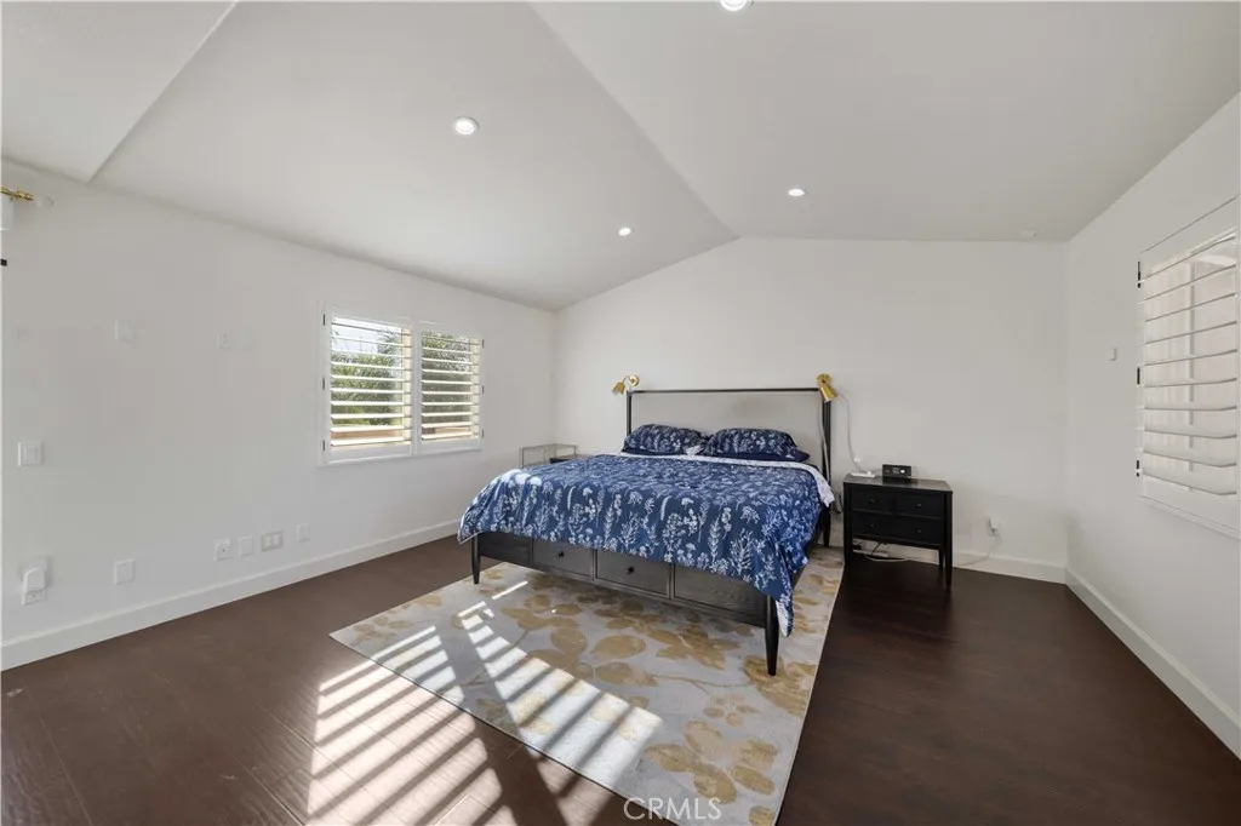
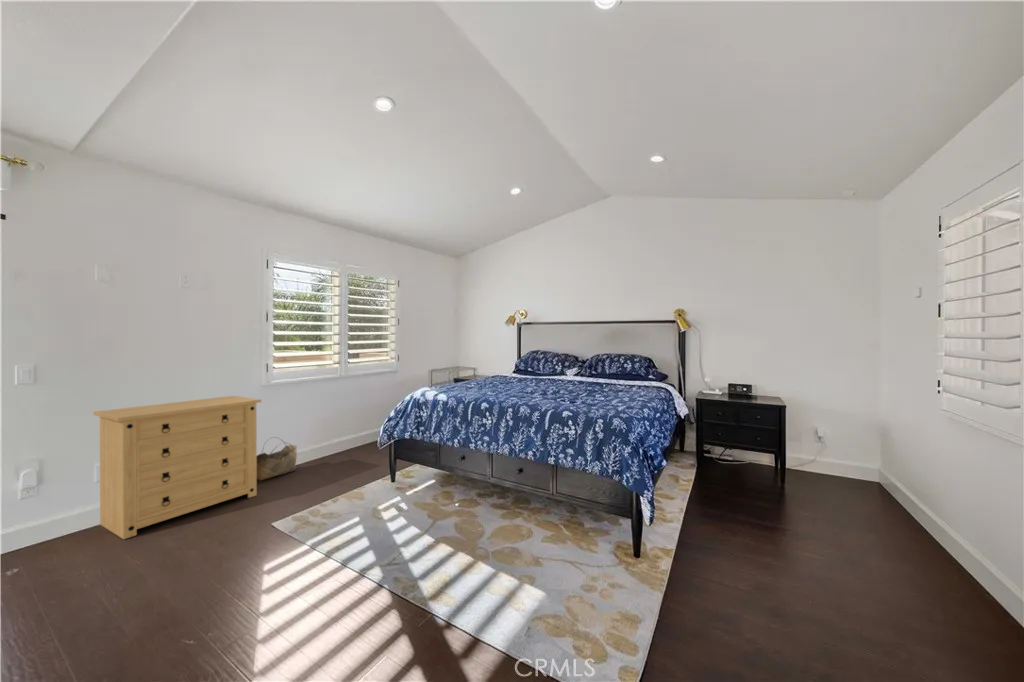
+ dresser [92,395,262,540]
+ basket [257,436,298,482]
